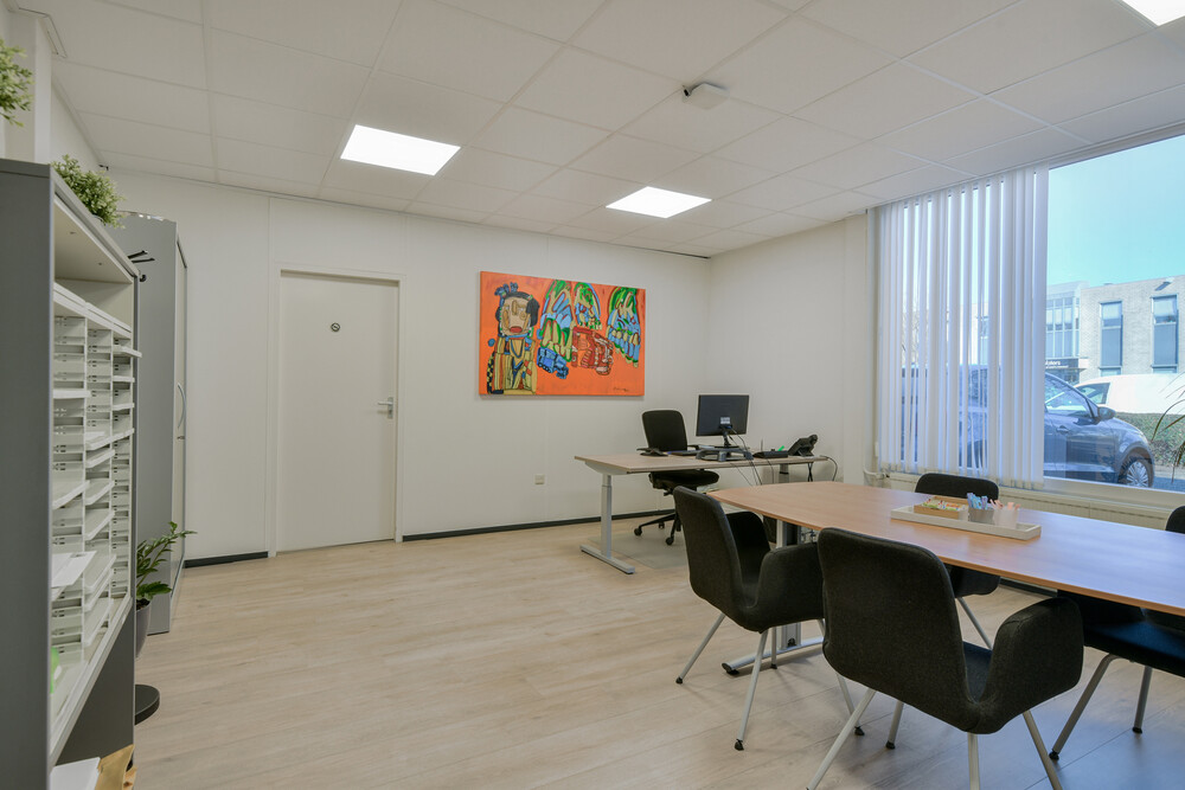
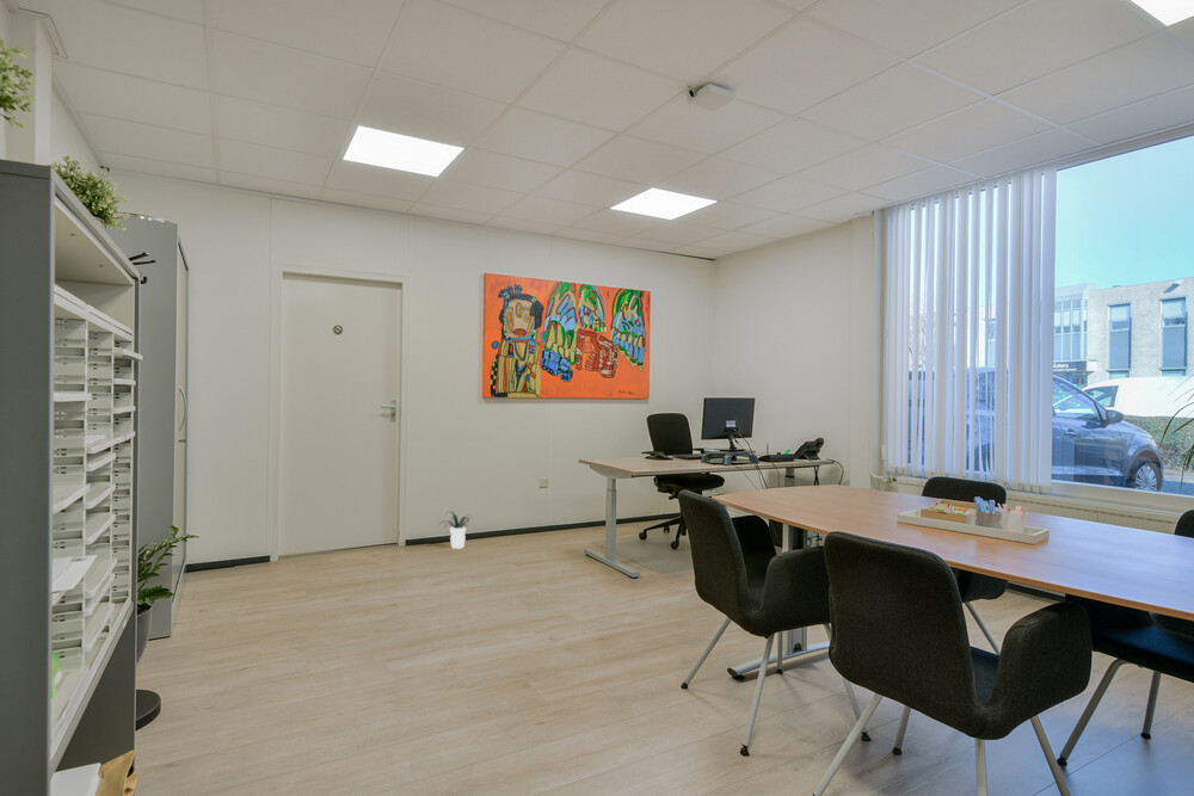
+ potted plant [437,510,472,550]
